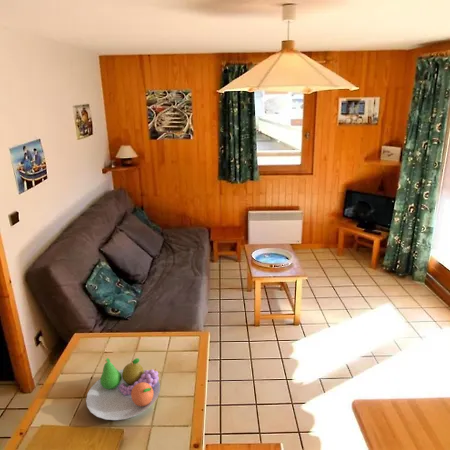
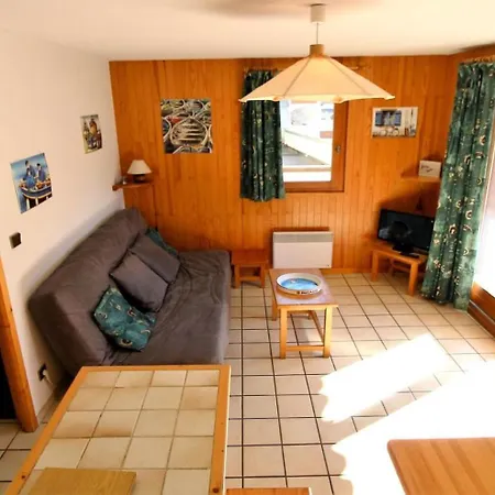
- fruit bowl [85,357,161,421]
